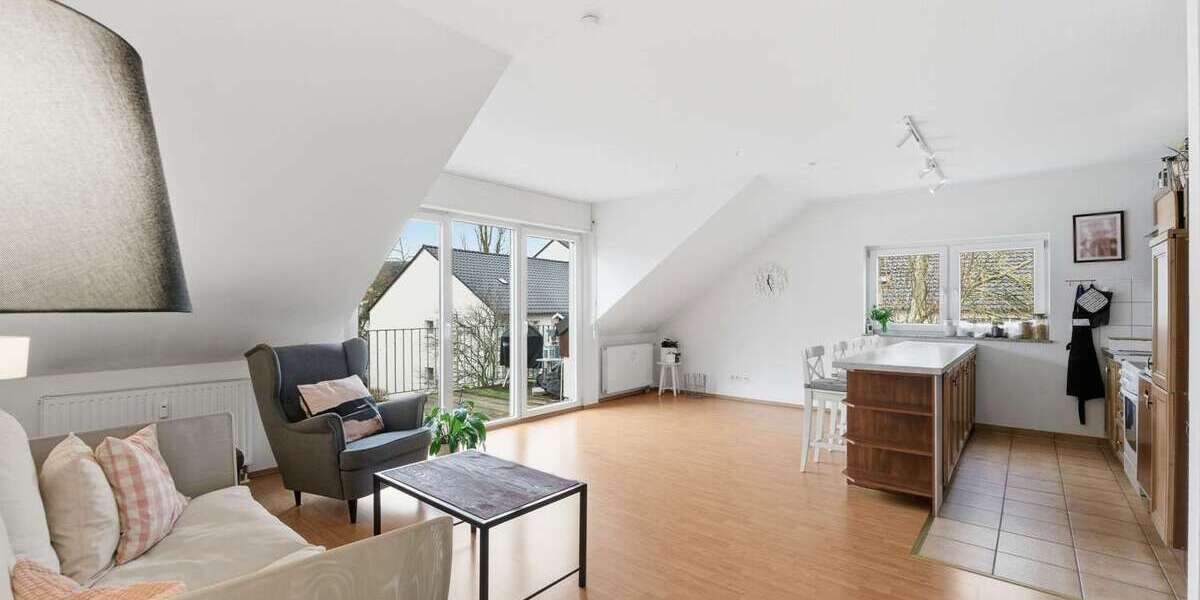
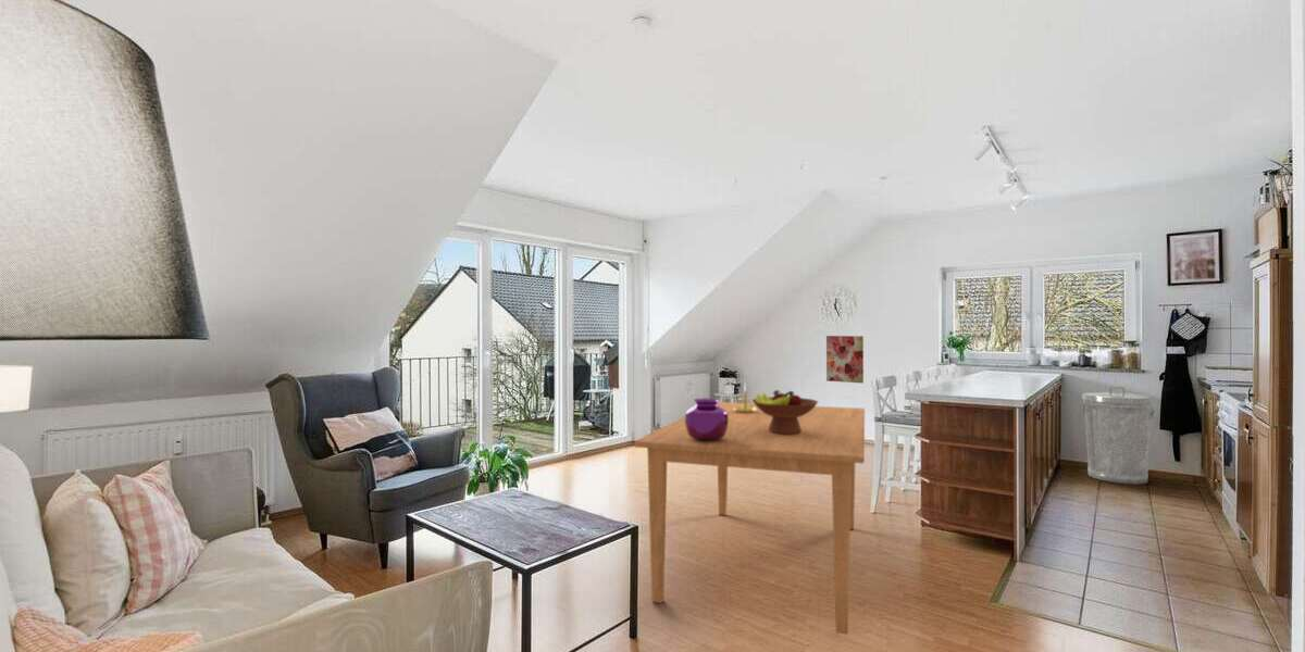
+ wall art [825,335,865,384]
+ candle holder [733,383,757,413]
+ dining table [633,401,866,636]
+ vase [684,398,729,440]
+ fruit bowl [751,389,819,435]
+ trash can [1081,386,1155,486]
